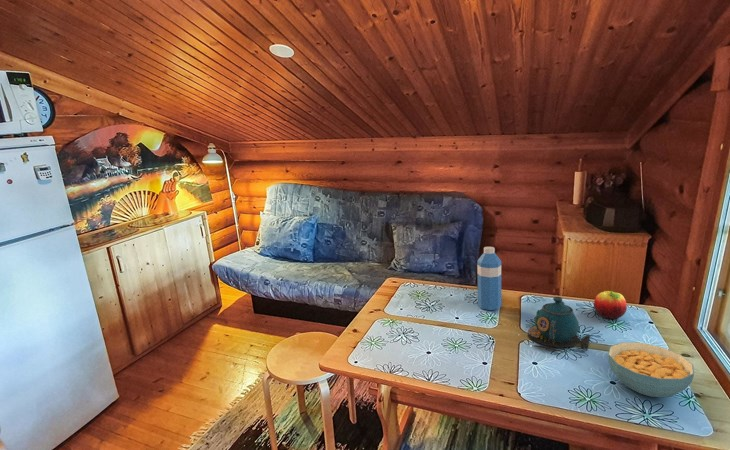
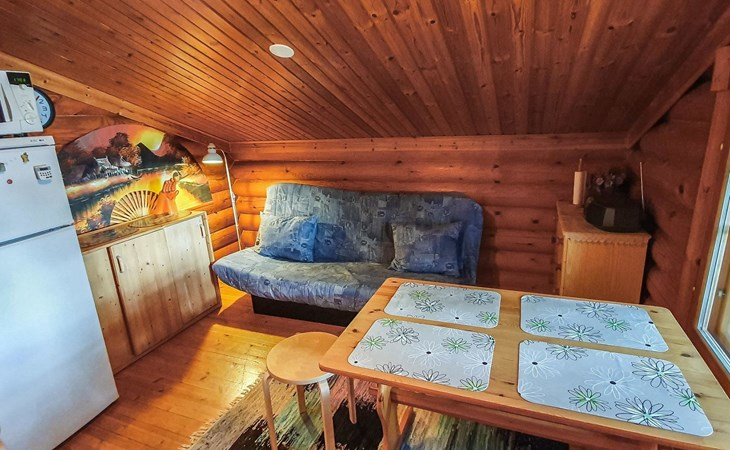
- water bottle [476,246,502,311]
- teapot [527,296,591,354]
- fruit [593,290,628,320]
- cereal bowl [607,342,695,398]
